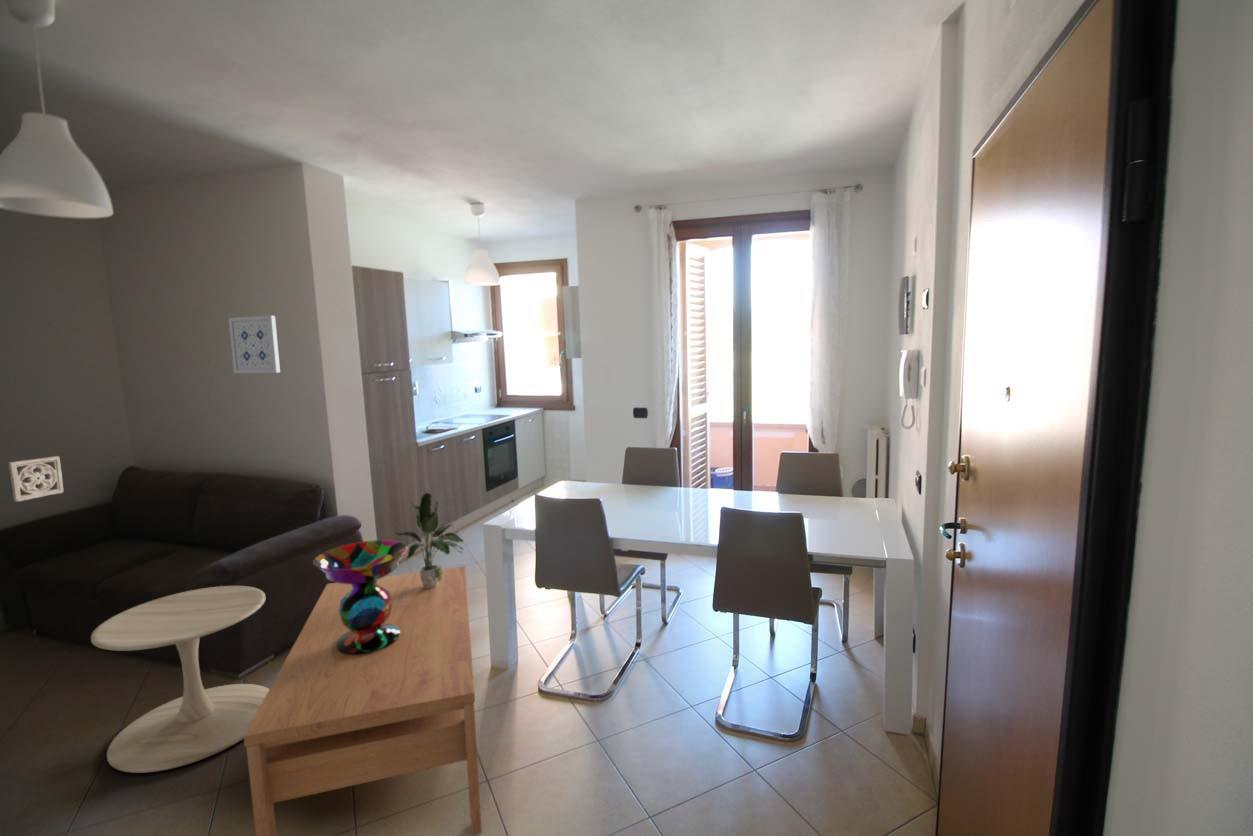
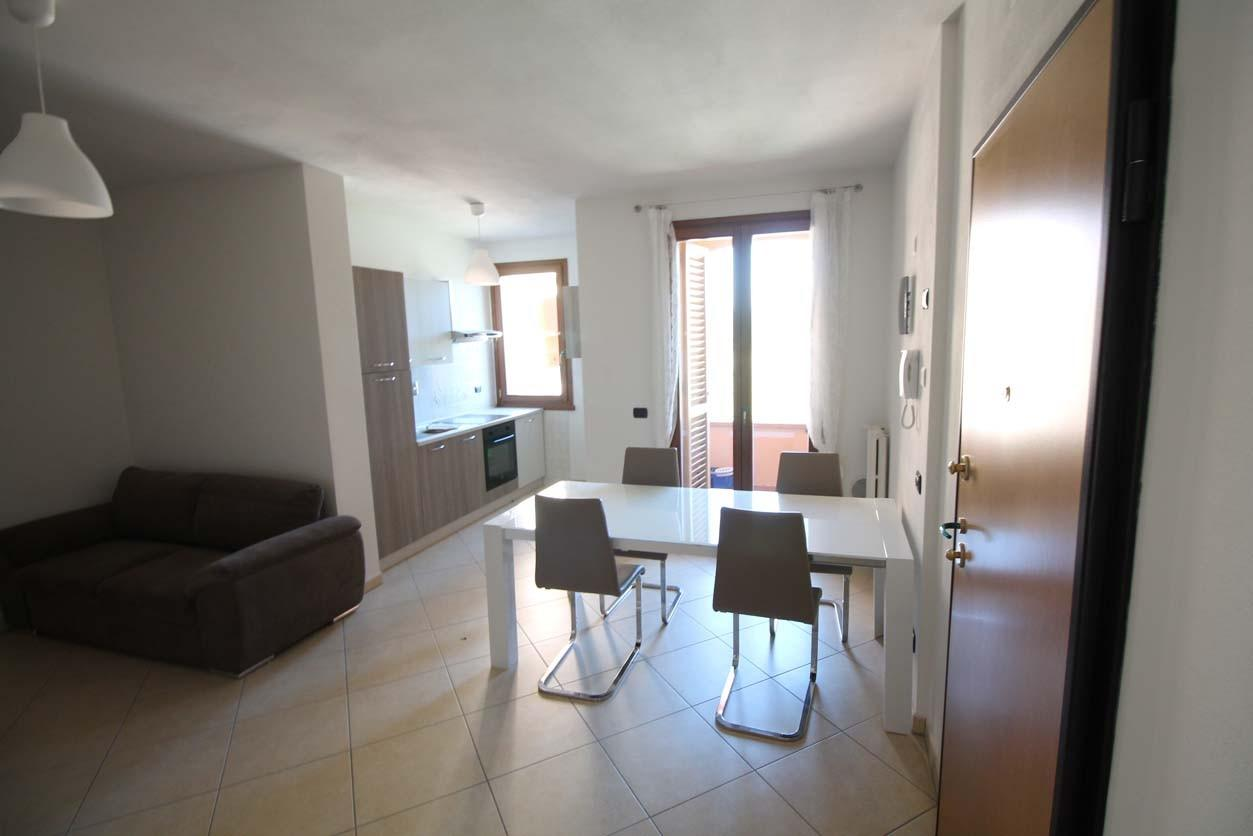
- decorative bowl [312,539,409,655]
- coffee table [243,565,483,836]
- wall art [228,315,281,374]
- wall ornament [8,455,65,503]
- potted plant [393,492,464,588]
- side table [90,585,270,774]
